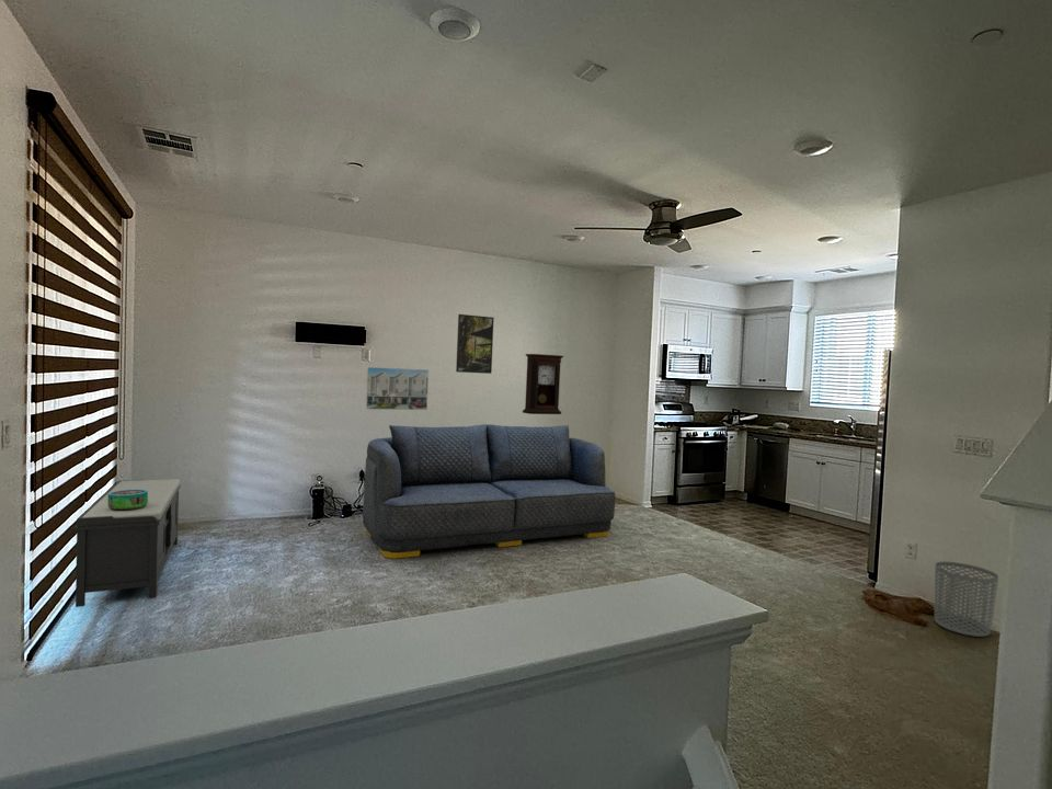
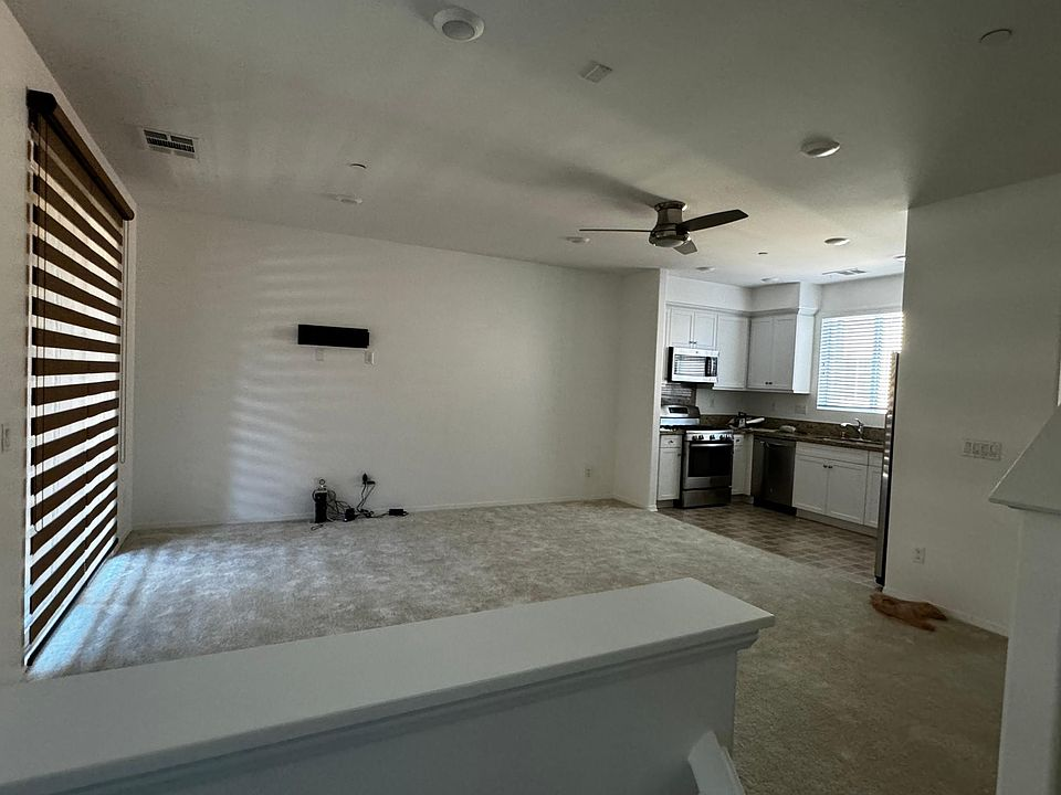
- sofa [362,423,617,560]
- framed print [365,366,430,411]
- decorative bowl [108,490,148,511]
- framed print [455,313,495,375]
- bench [73,478,182,608]
- waste bin [934,561,999,638]
- pendulum clock [522,353,564,415]
